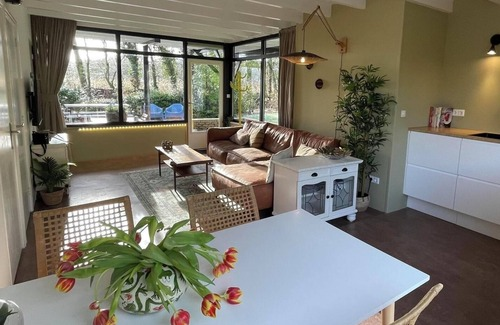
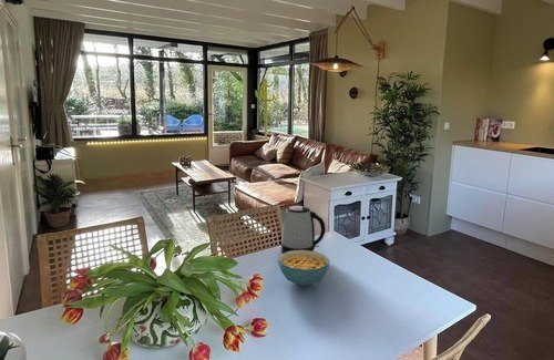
+ cereal bowl [277,250,330,287]
+ kettle [279,205,327,254]
